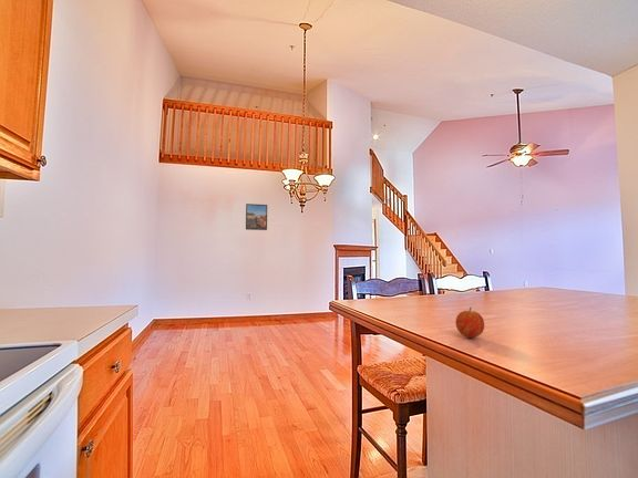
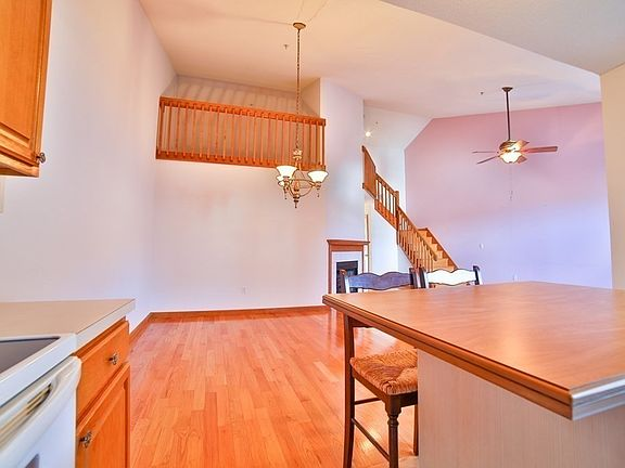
- fruit [454,306,485,339]
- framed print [245,202,268,231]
